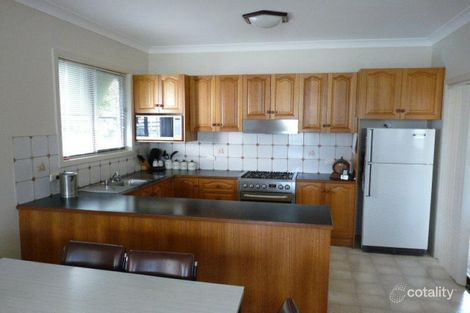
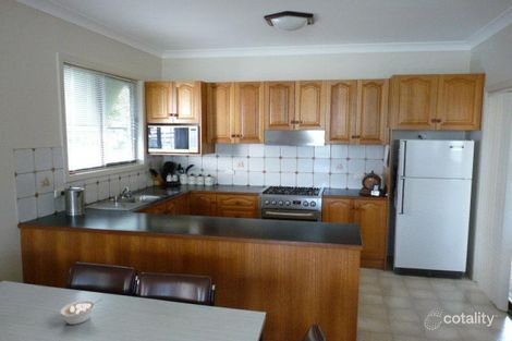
+ legume [59,297,103,326]
